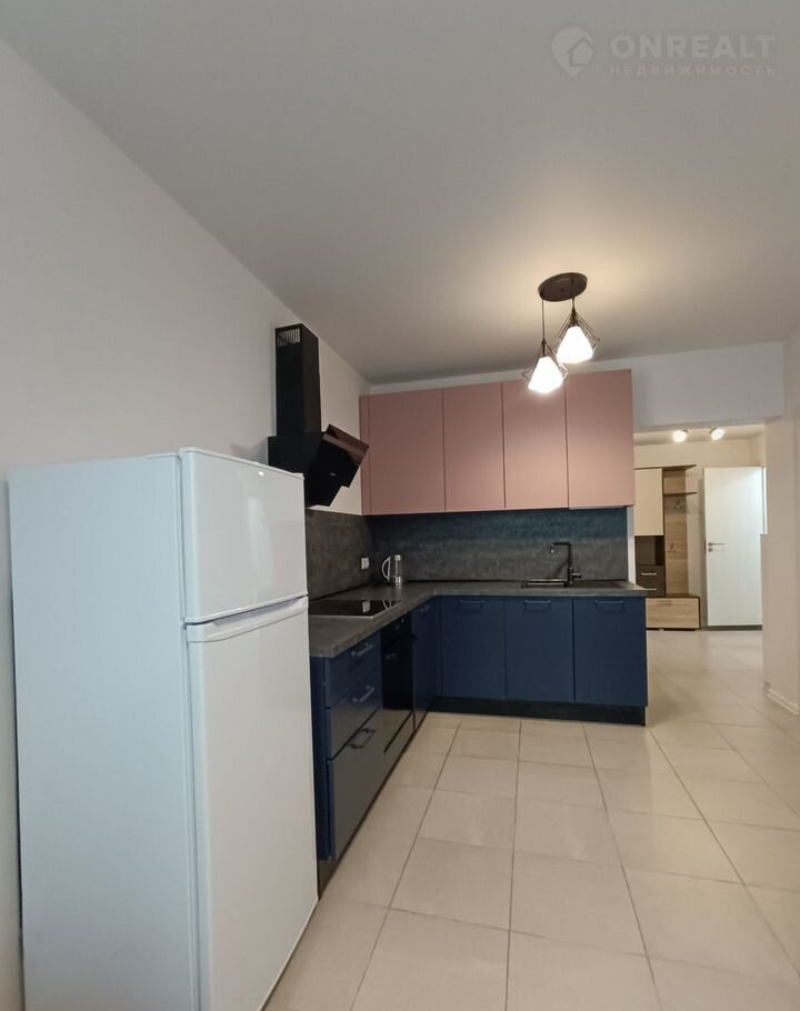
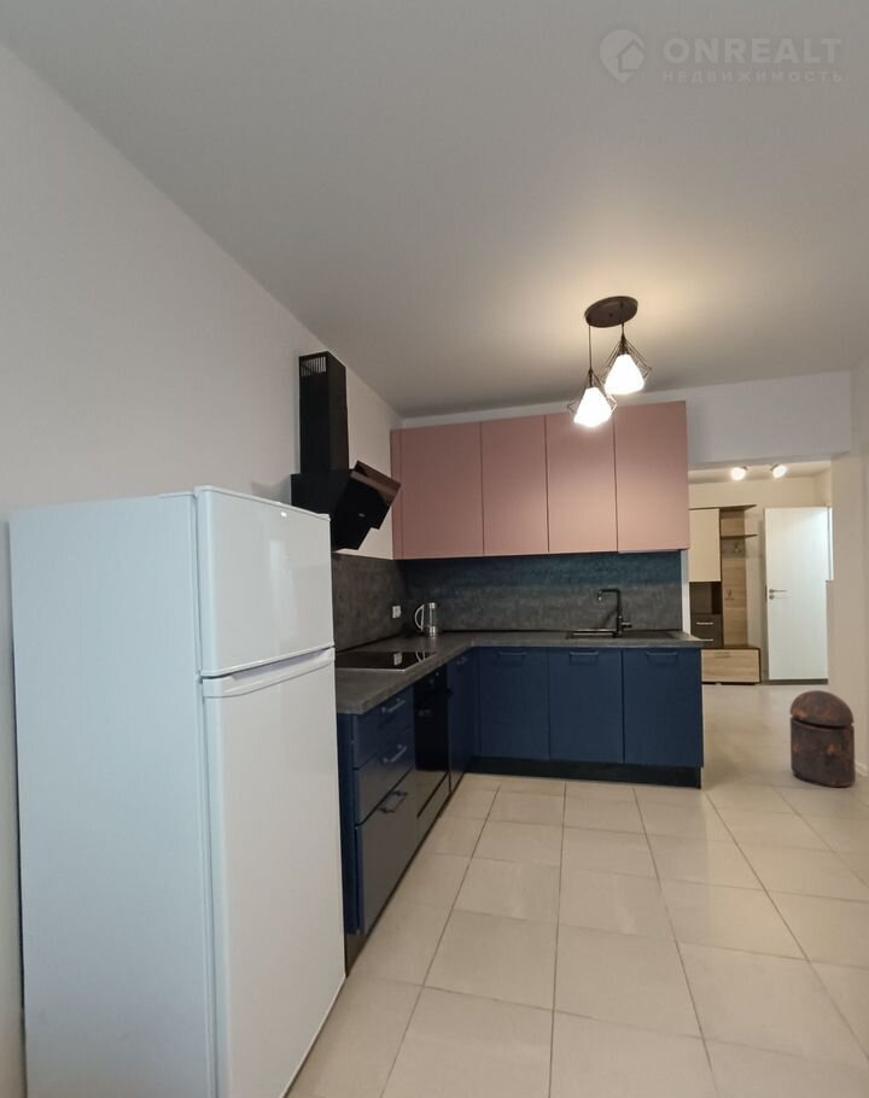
+ trash can [788,689,857,789]
